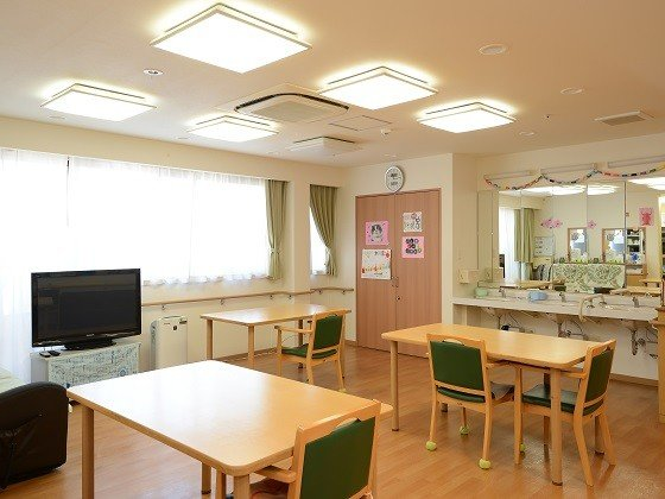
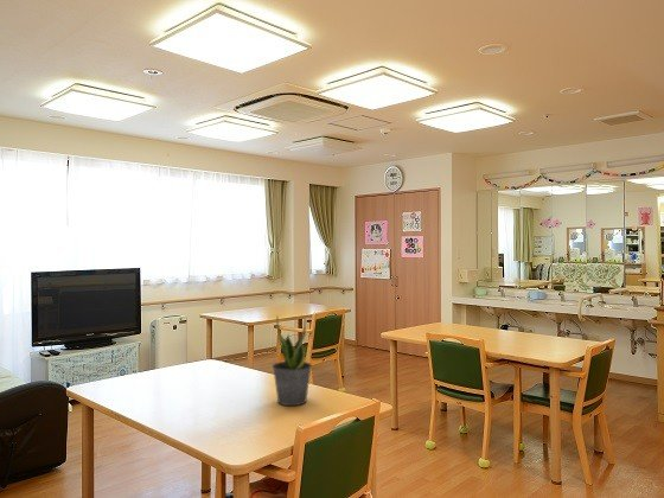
+ potted plant [272,314,313,407]
